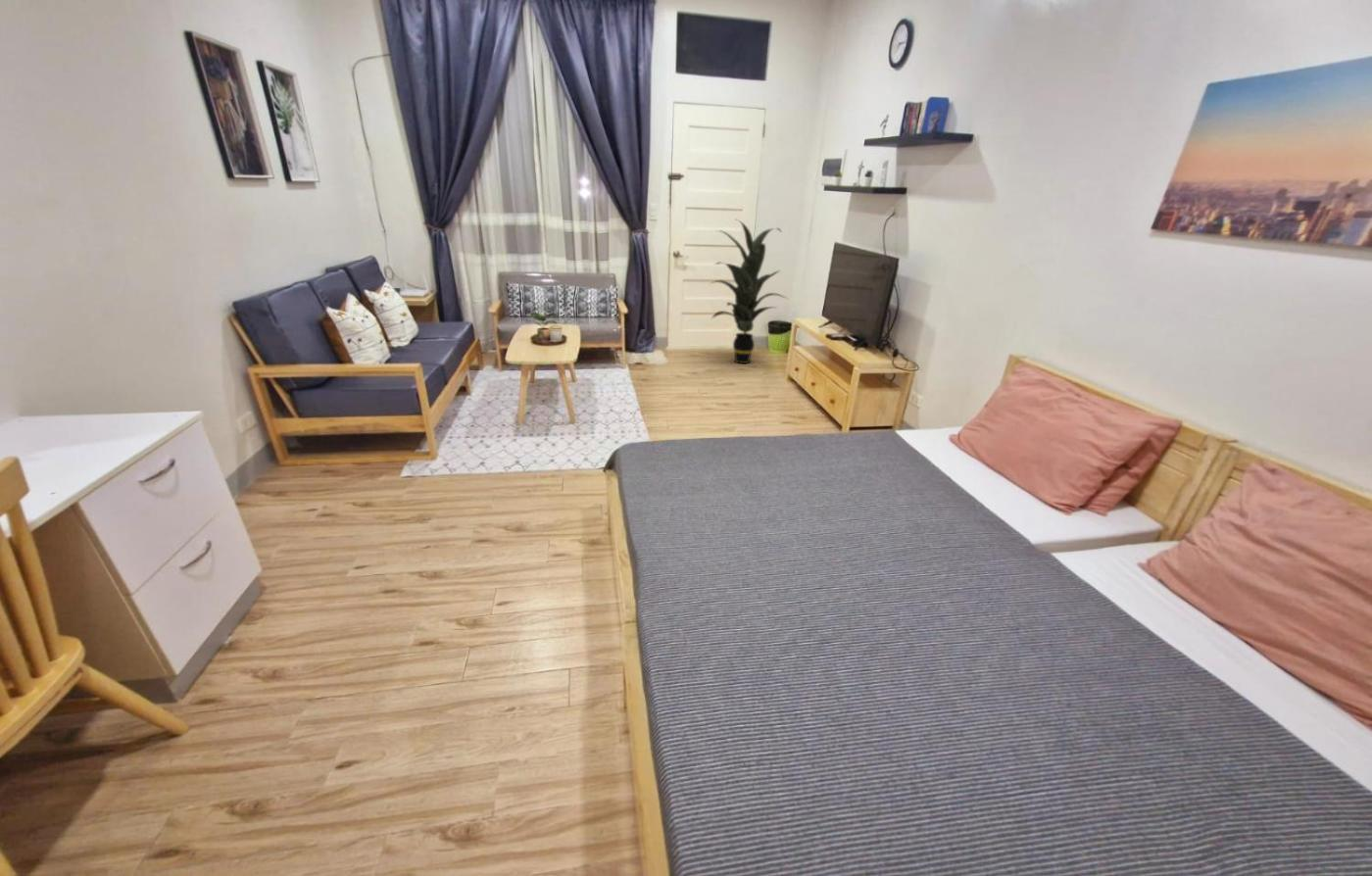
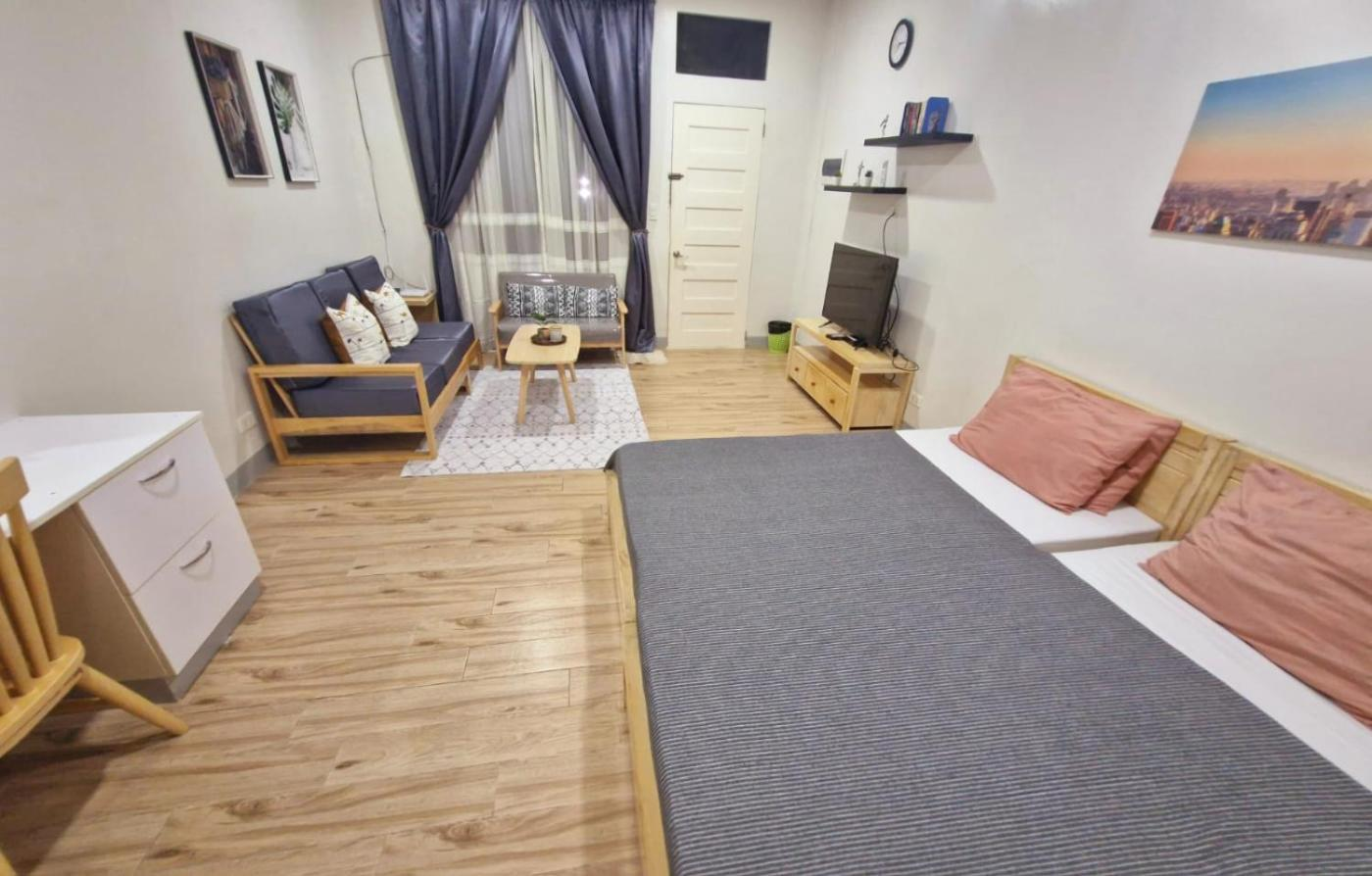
- indoor plant [709,219,791,365]
